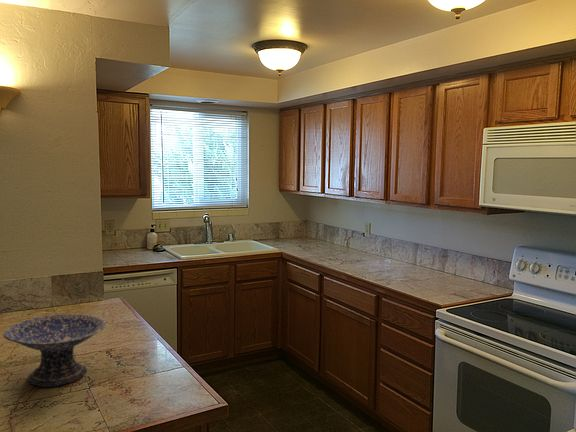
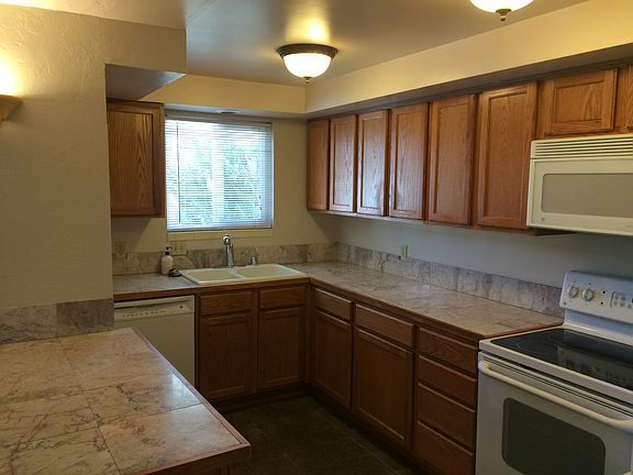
- decorative bowl [2,313,107,388]
